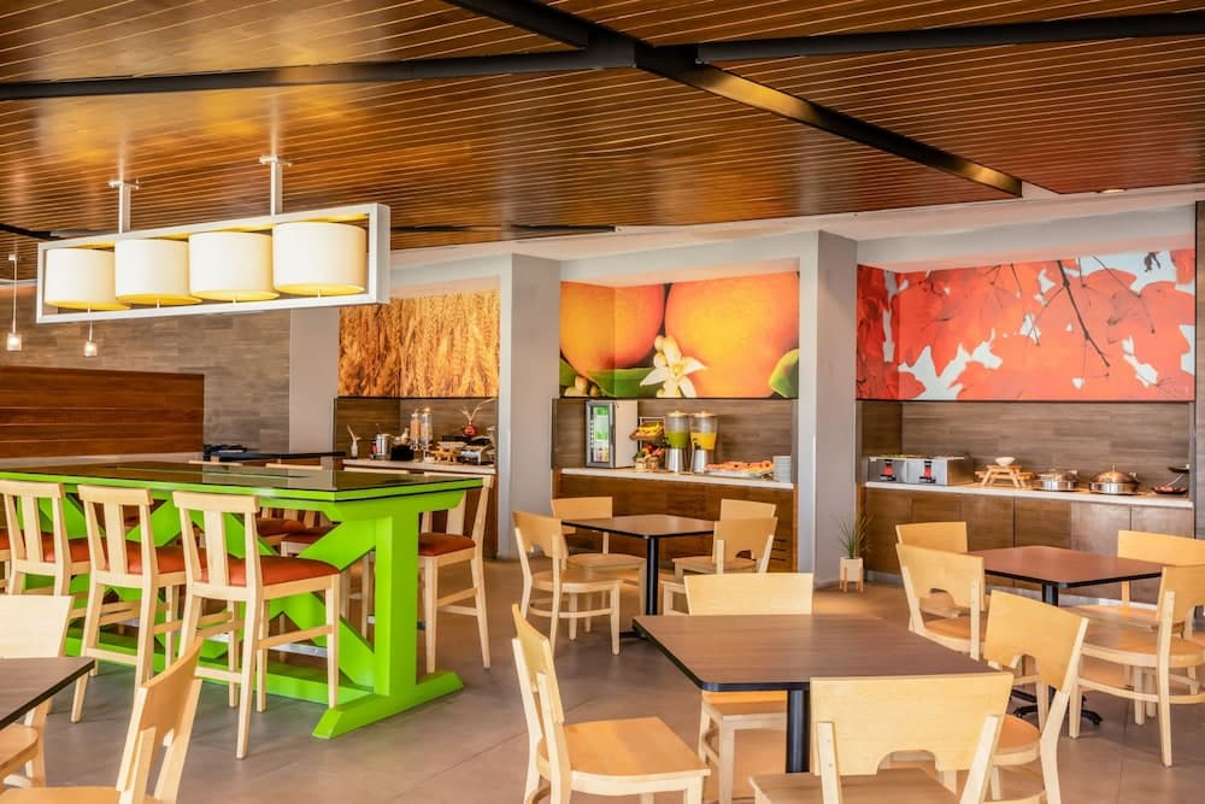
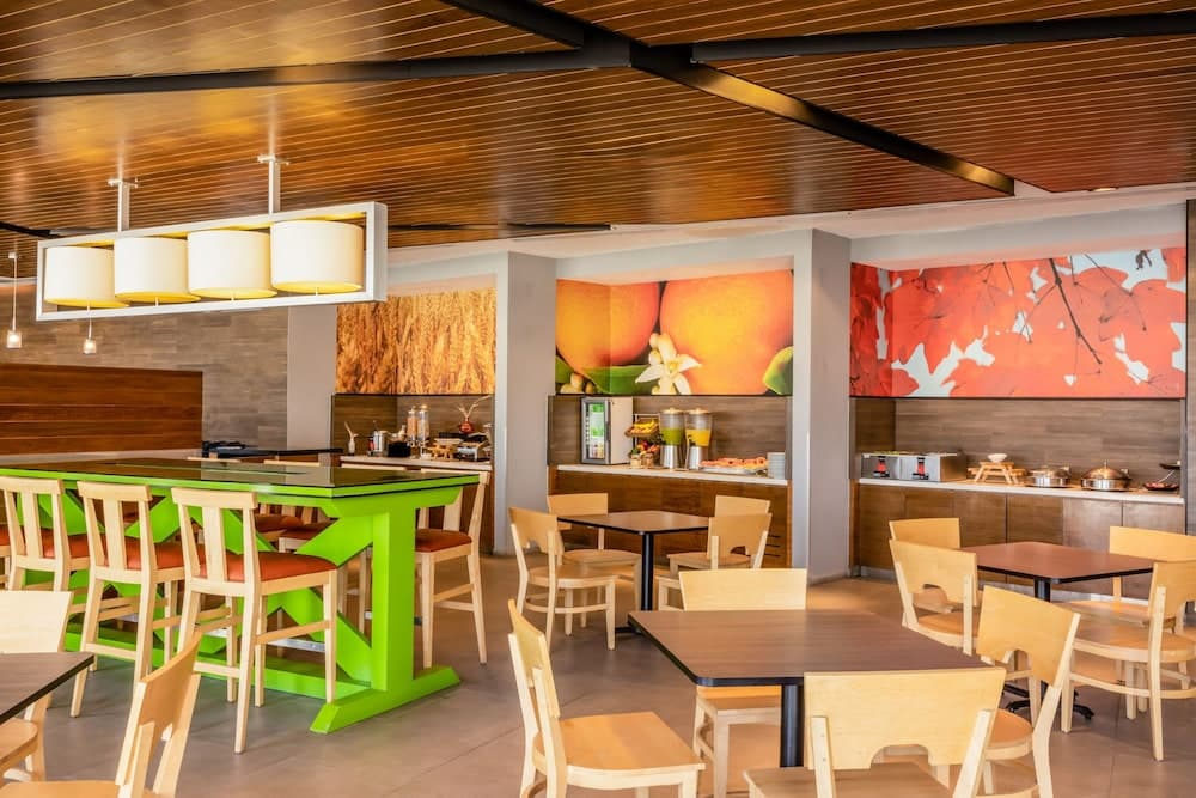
- house plant [829,505,875,593]
